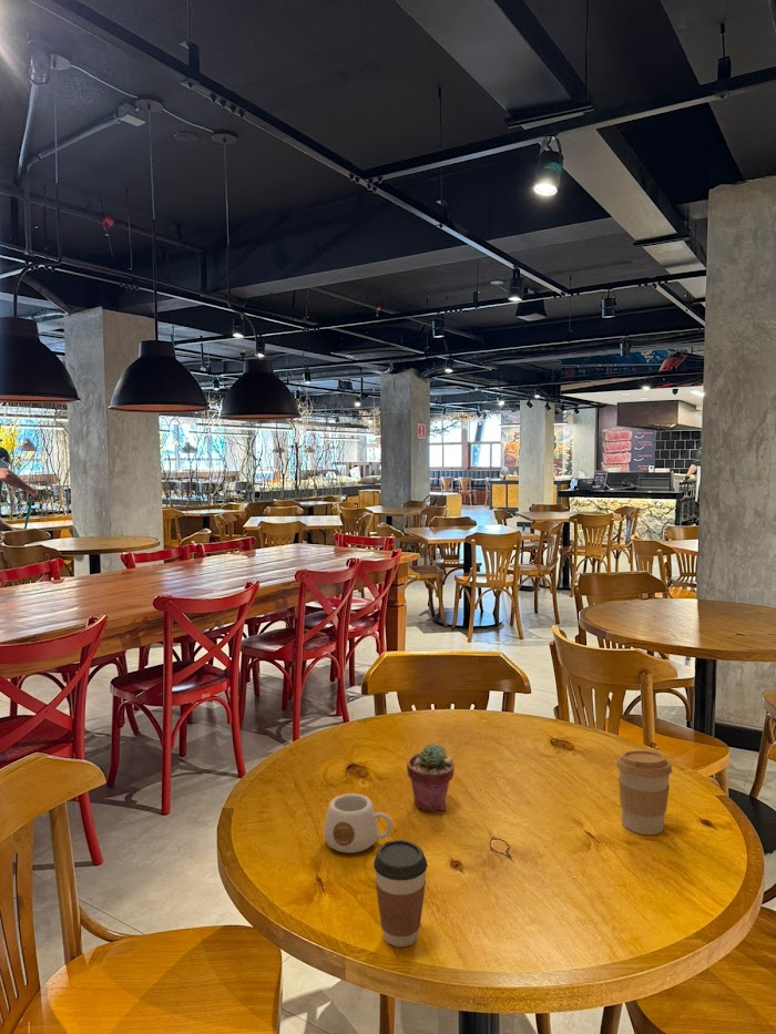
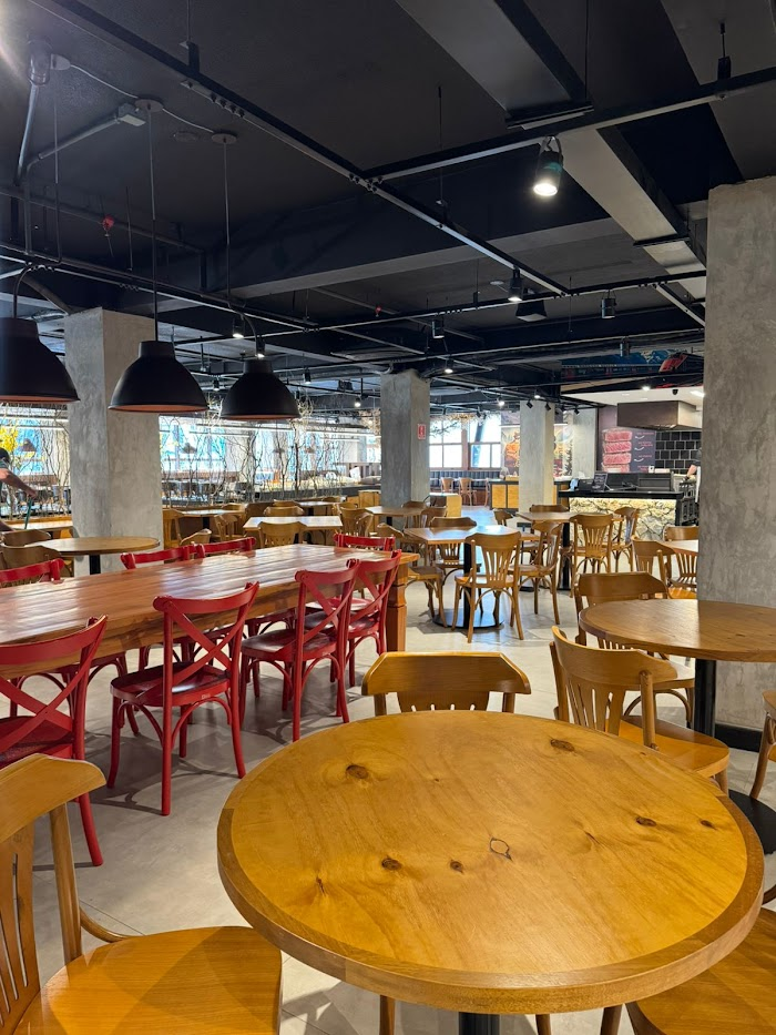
- mug [323,792,394,854]
- coffee cup [372,839,429,948]
- coffee cup [615,749,673,836]
- potted succulent [406,743,456,813]
